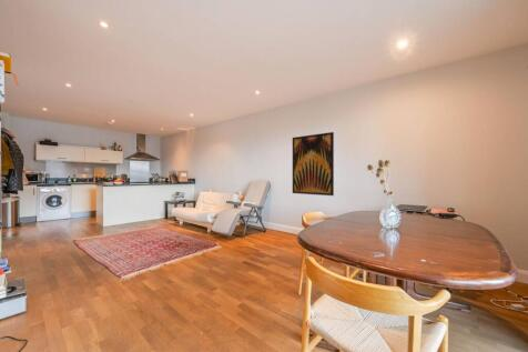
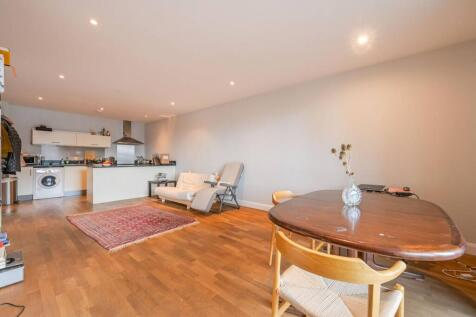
- wall art [292,131,335,197]
